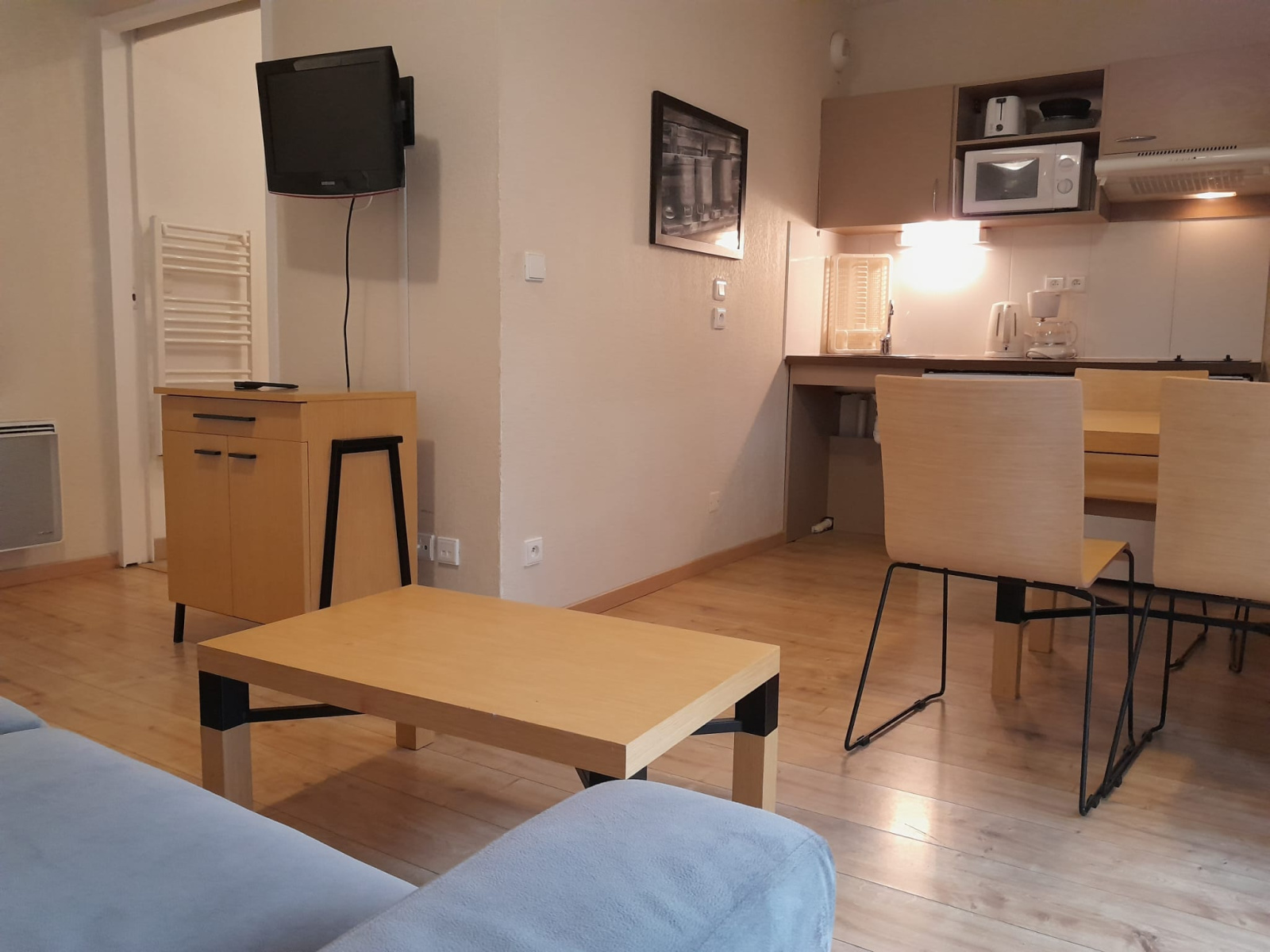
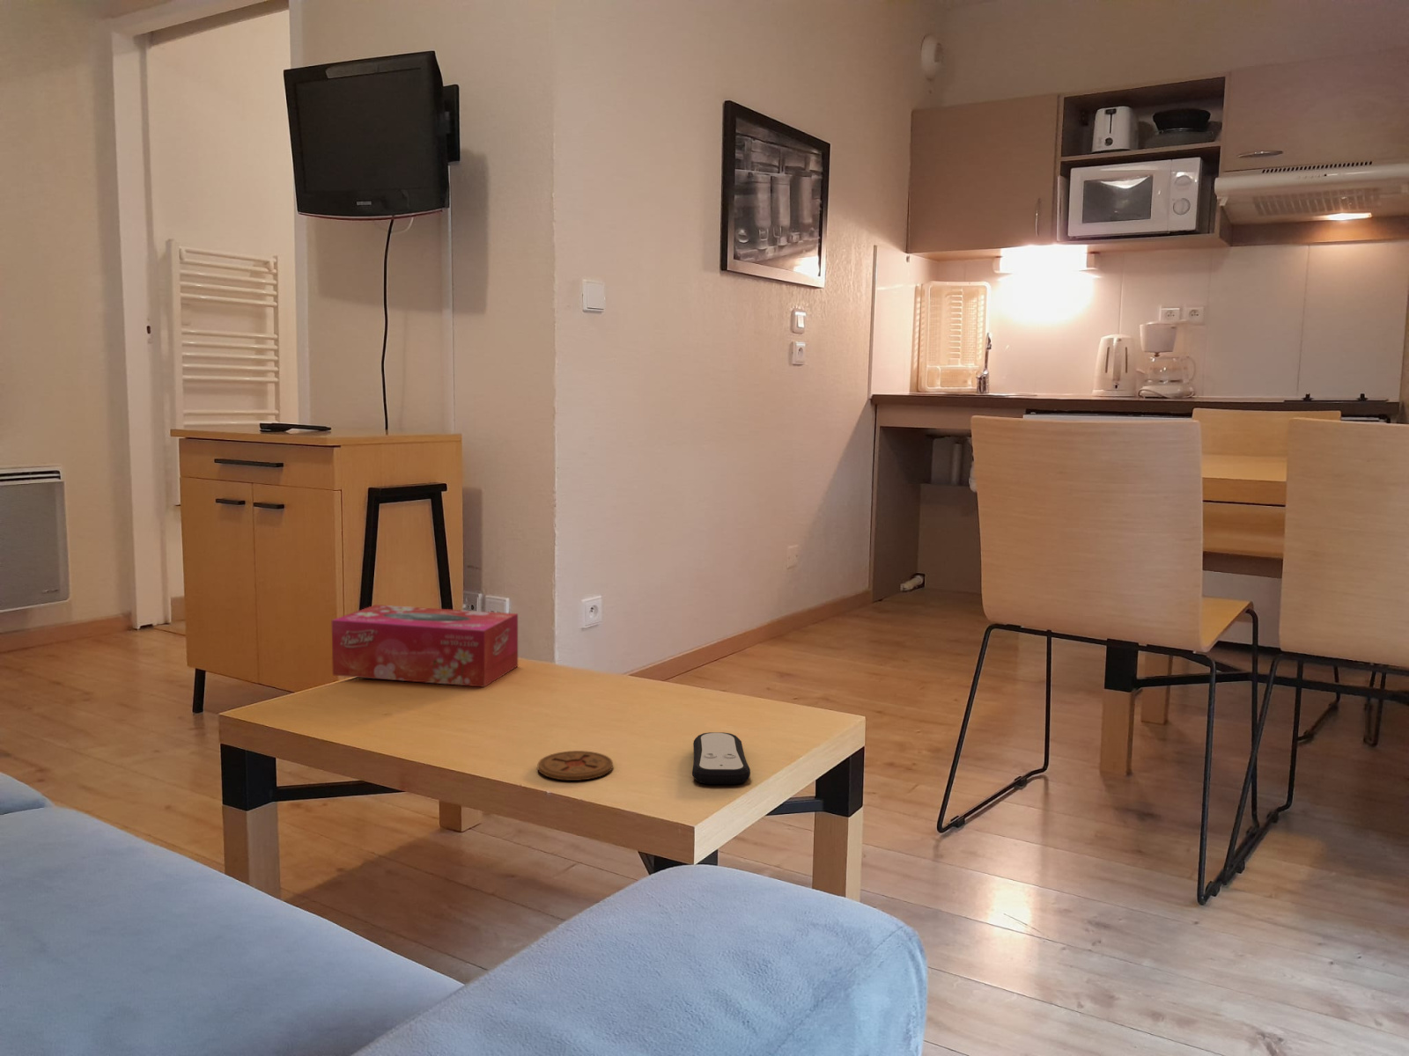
+ tissue box [331,603,519,688]
+ coaster [537,750,614,781]
+ remote control [691,731,751,785]
